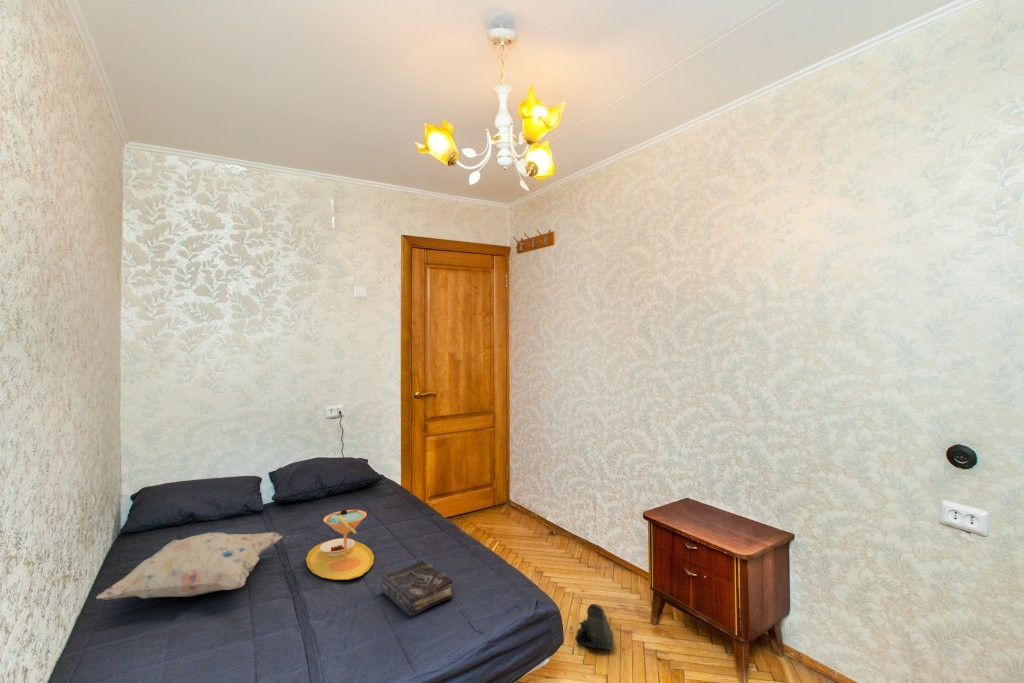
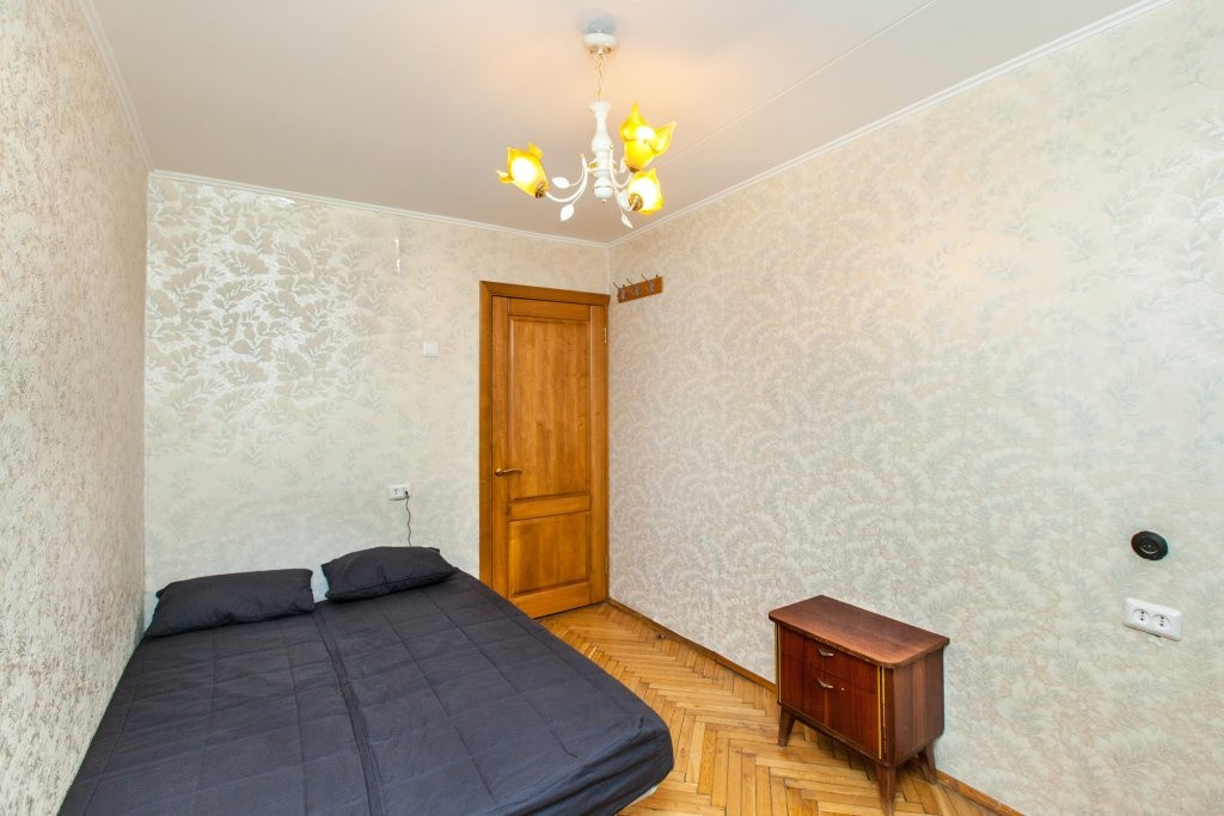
- book [380,560,454,618]
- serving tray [305,508,375,581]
- sneaker [574,603,614,651]
- decorative pillow [95,531,283,601]
